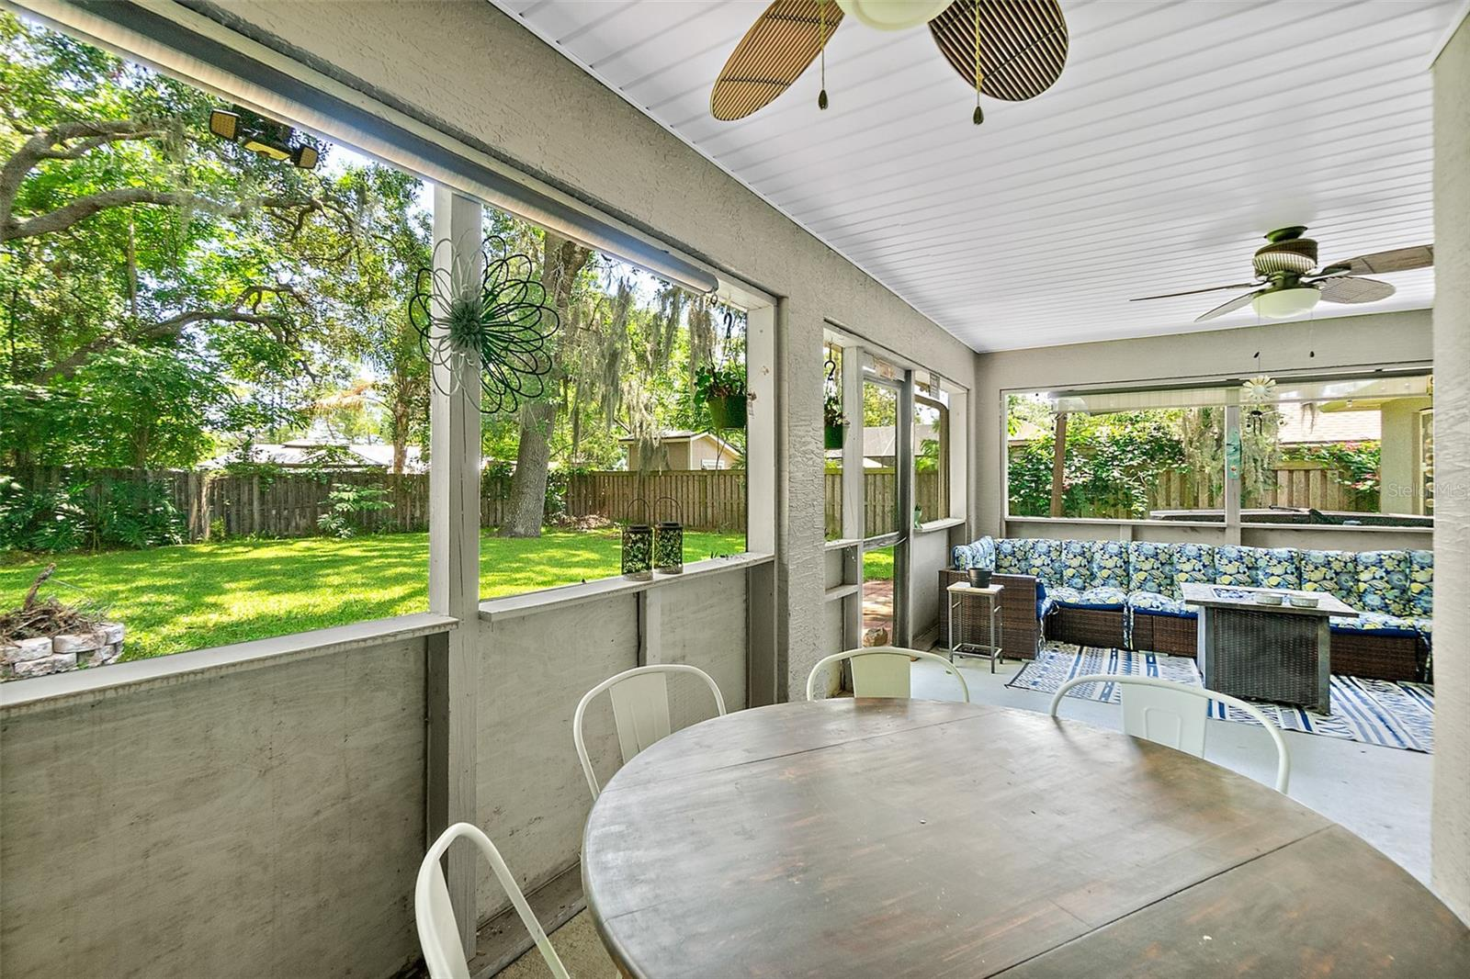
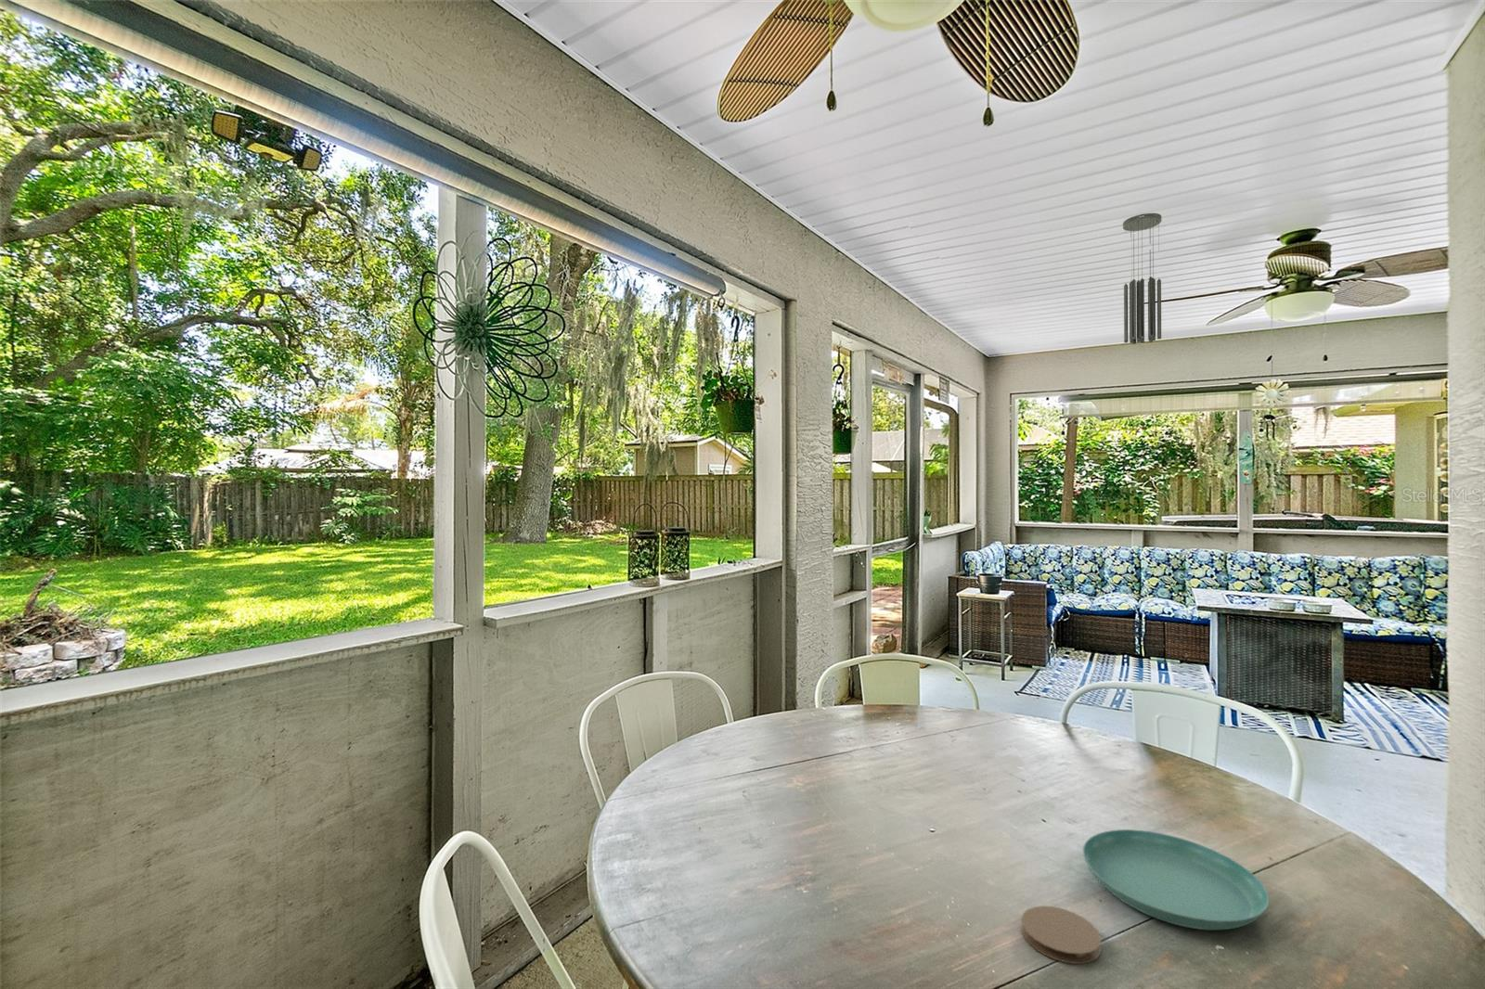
+ wind chime [1122,212,1162,345]
+ coaster [1020,905,1102,965]
+ saucer [1082,829,1270,930]
